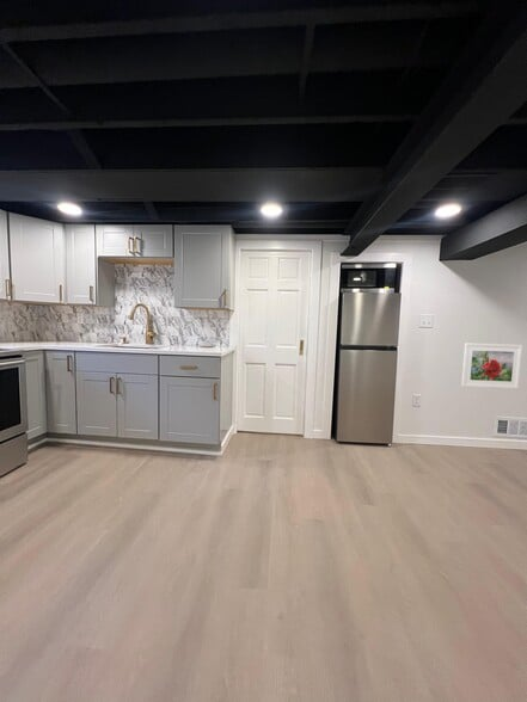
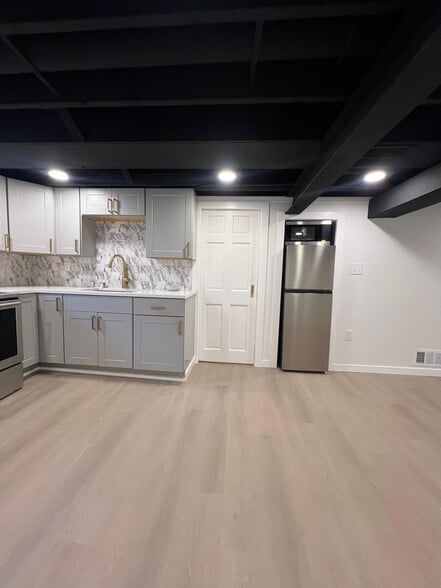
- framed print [460,341,523,390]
